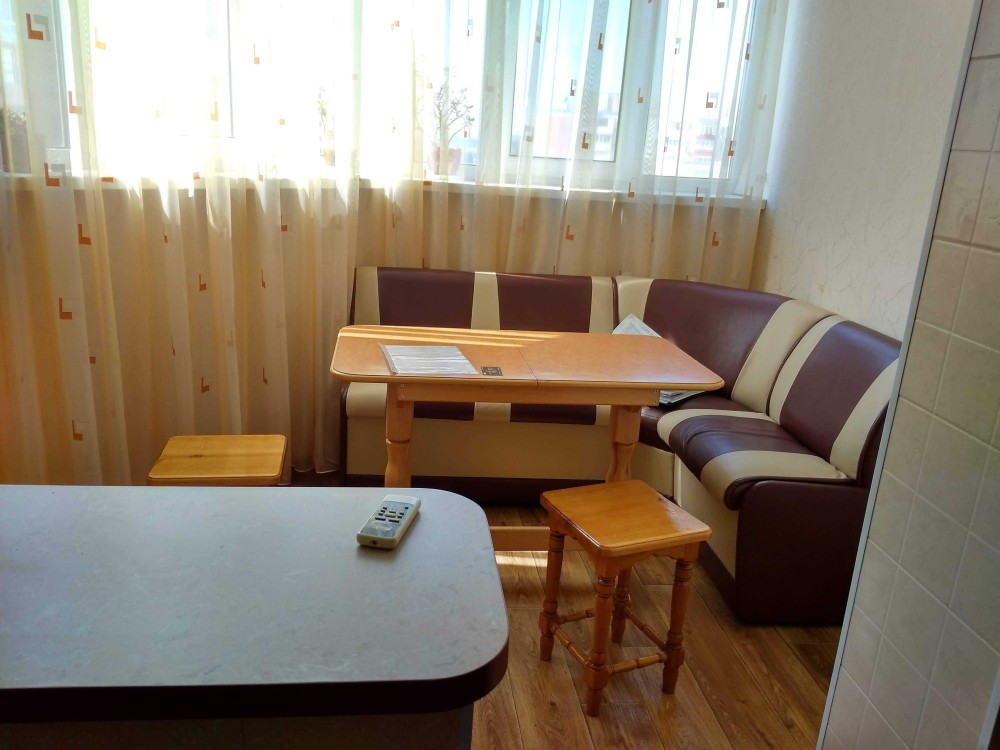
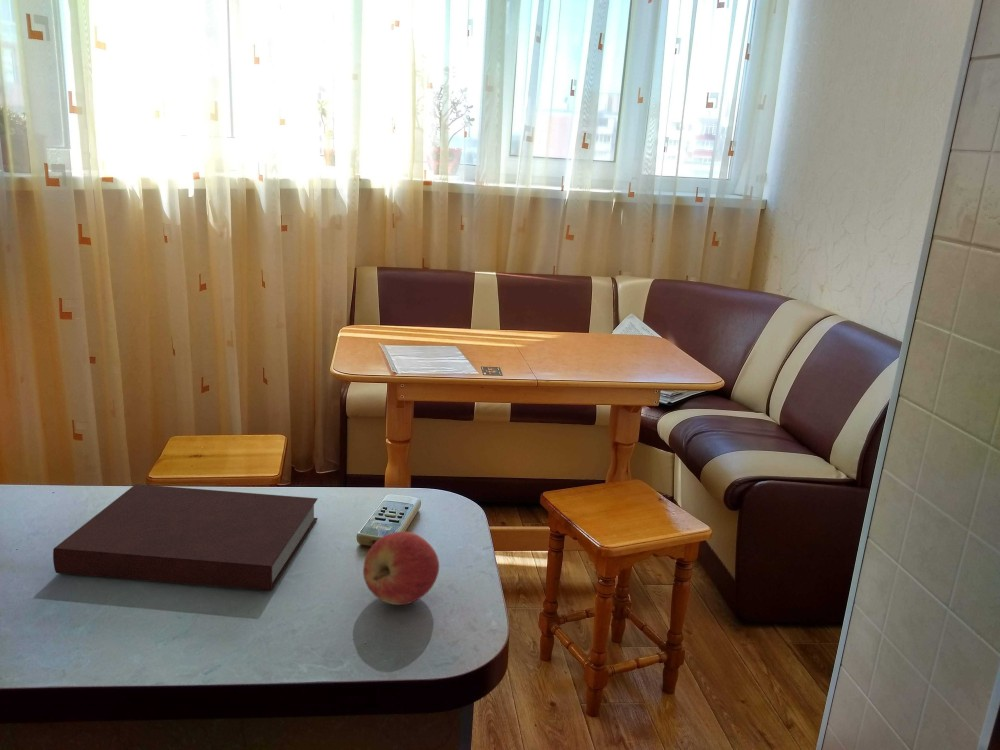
+ notebook [52,483,319,592]
+ apple [362,531,440,606]
